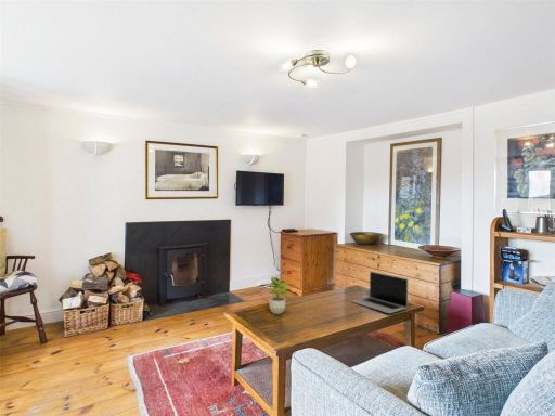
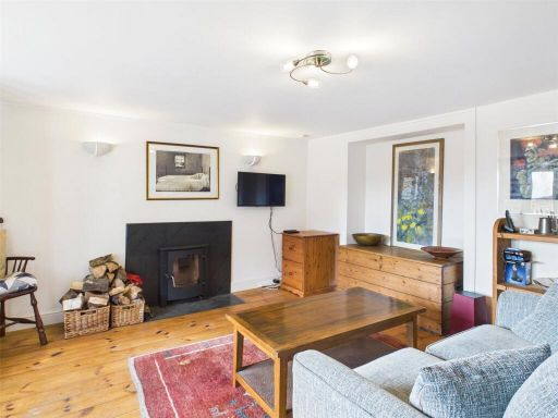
- potted plant [263,274,294,315]
- laptop [351,271,410,314]
